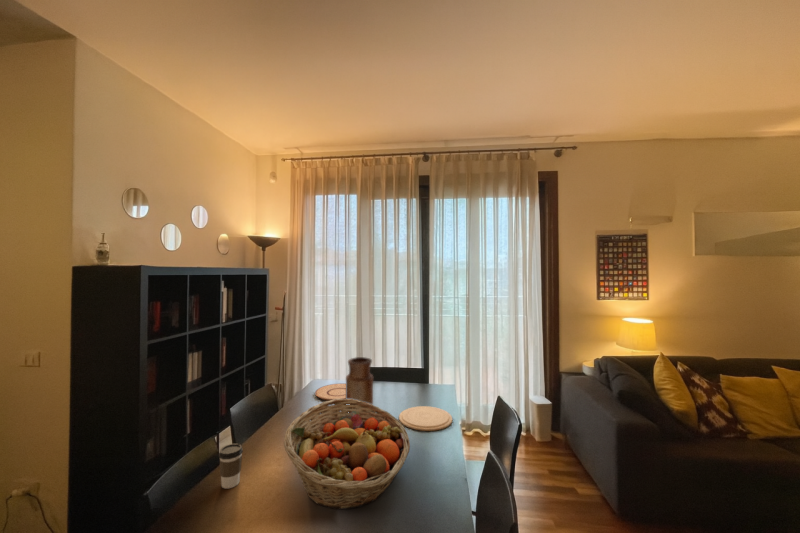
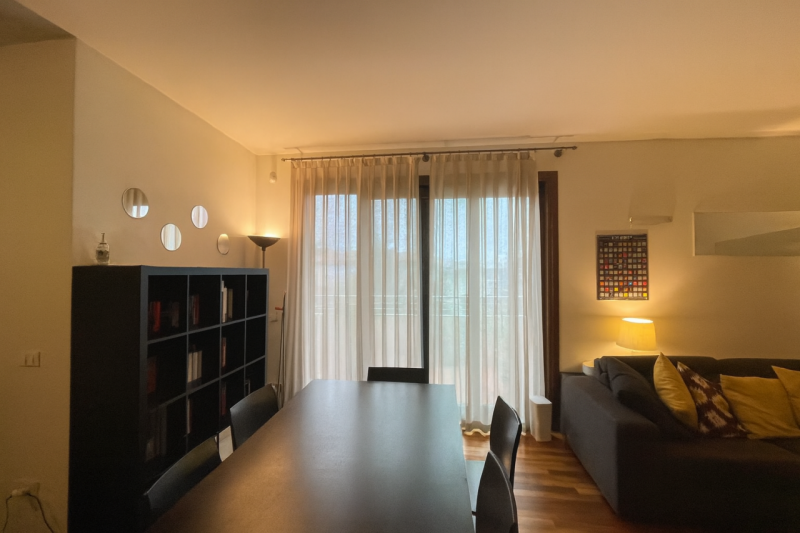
- coffee cup [218,443,244,489]
- fruit basket [283,399,411,510]
- plate [398,405,453,432]
- plate [314,383,346,401]
- vase [345,356,374,413]
